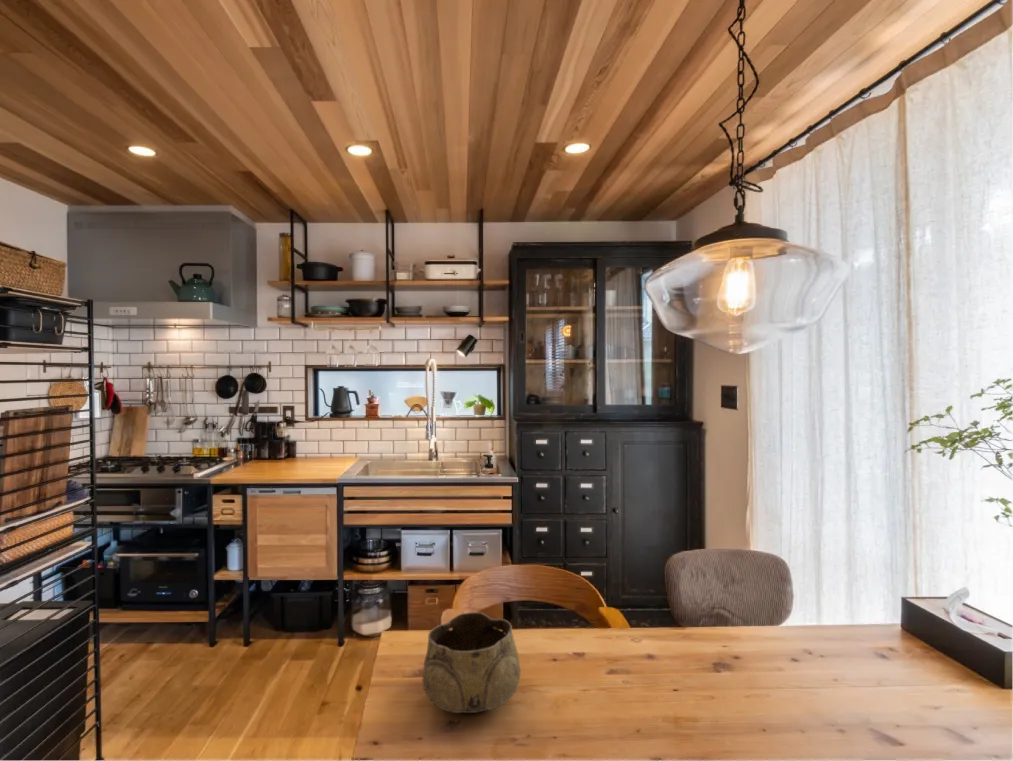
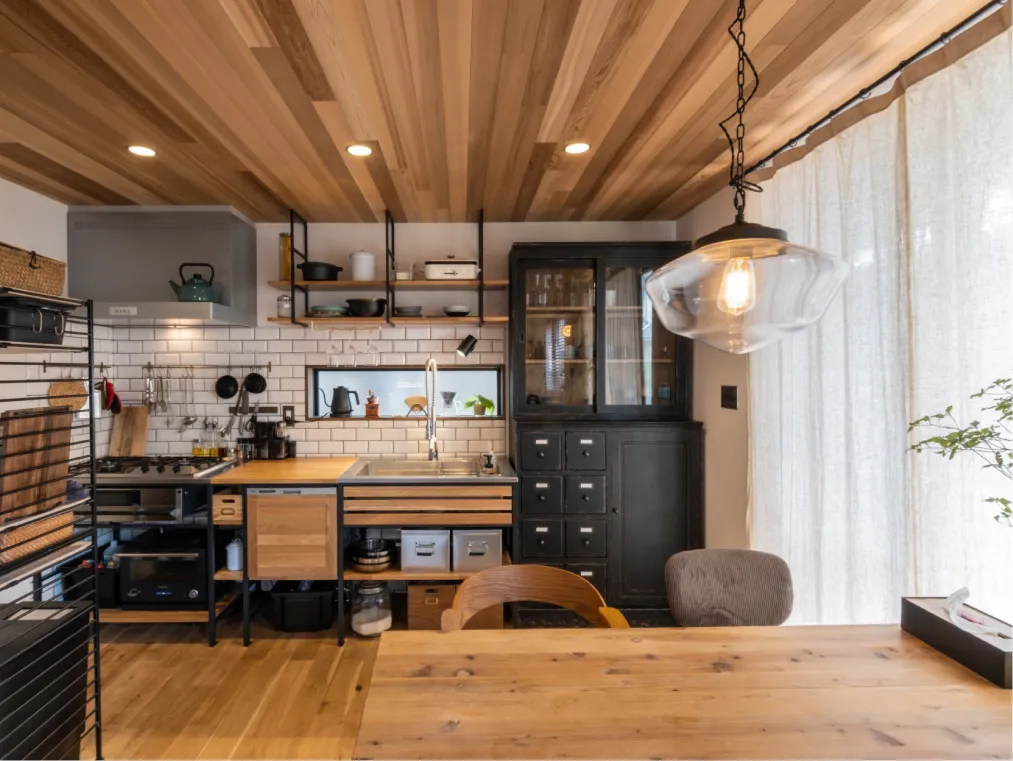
- decorative bowl [421,611,521,714]
